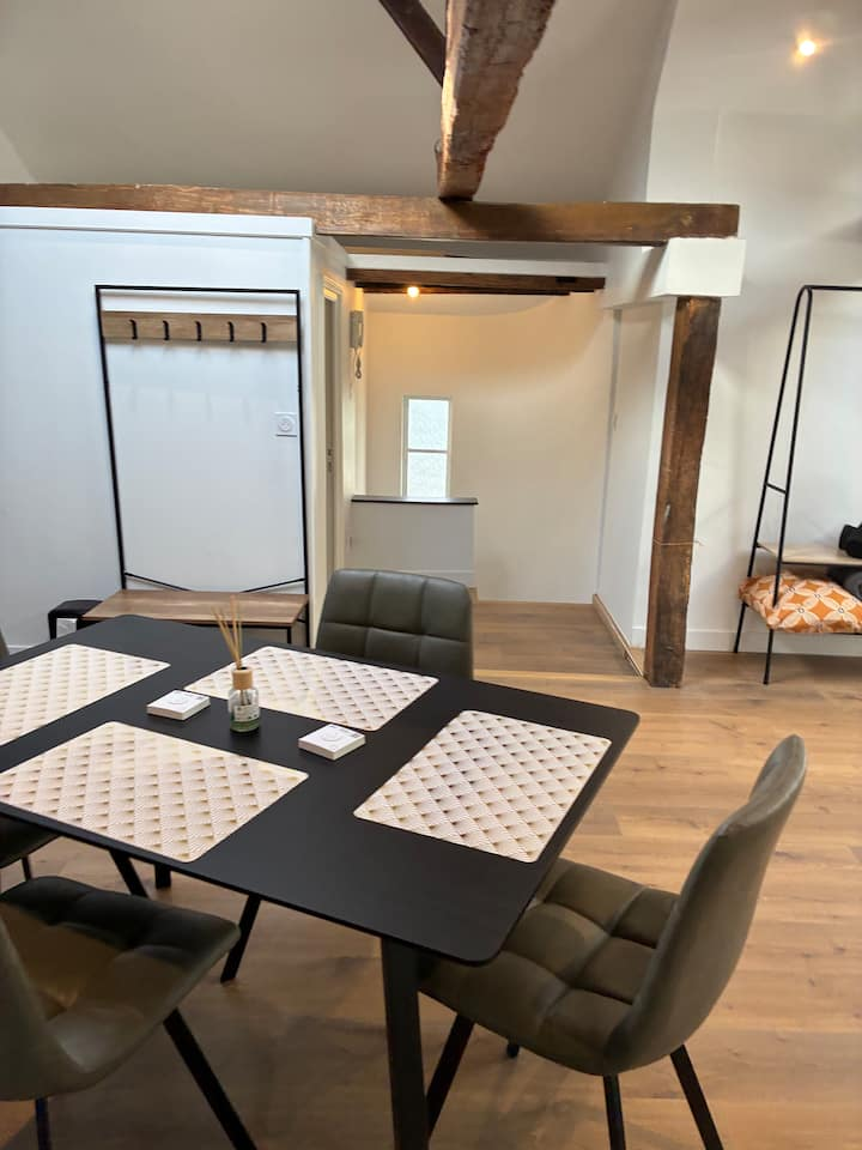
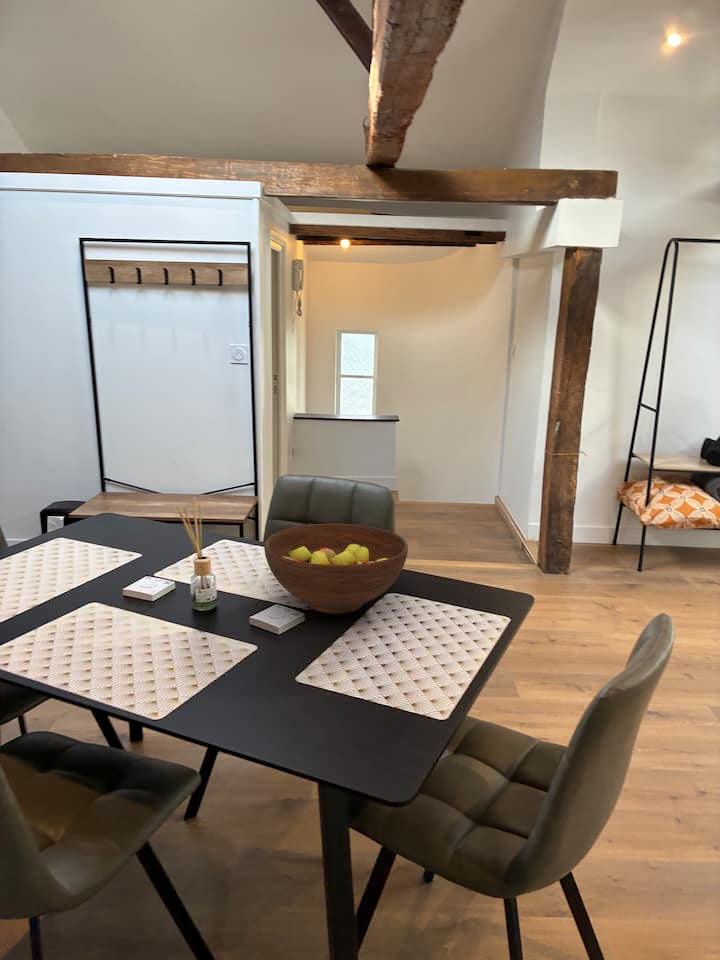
+ fruit bowl [263,523,409,615]
